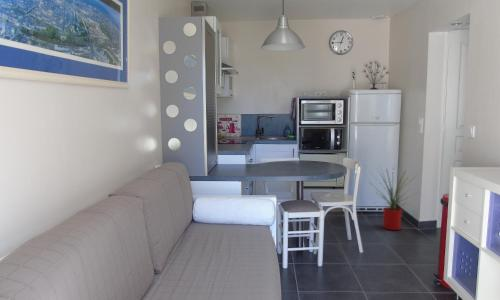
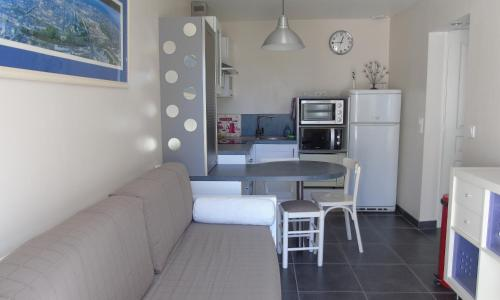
- house plant [368,163,420,231]
